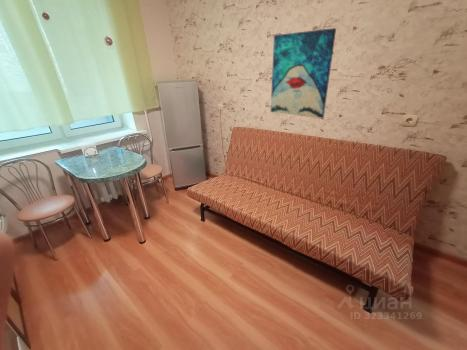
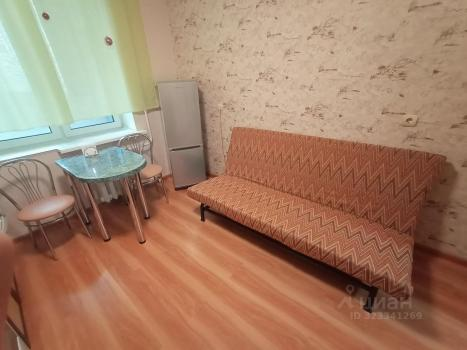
- wall art [270,27,337,120]
